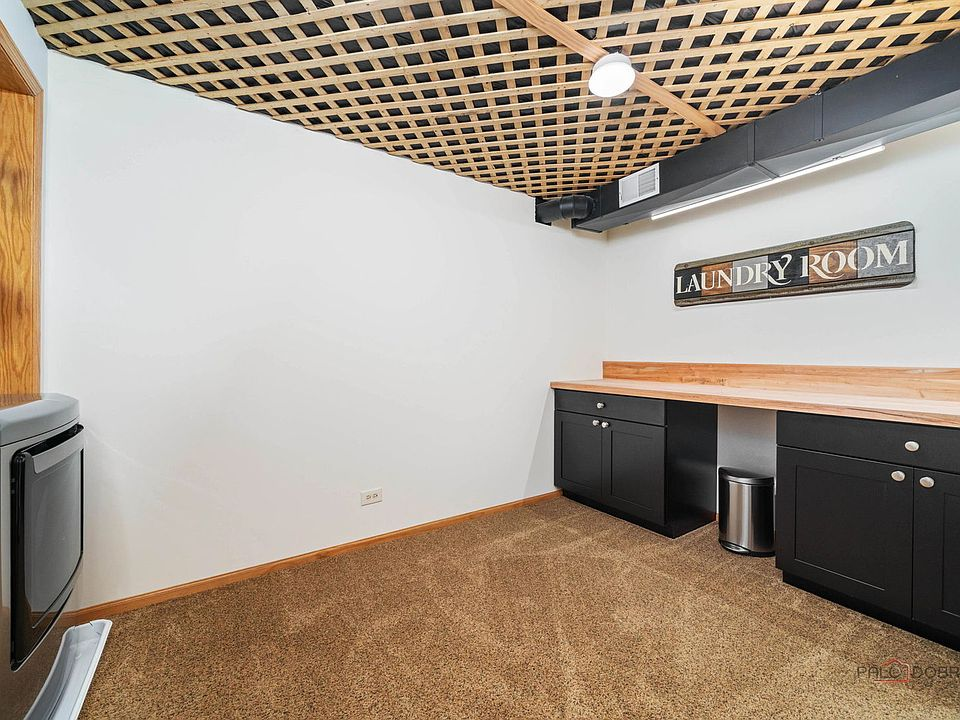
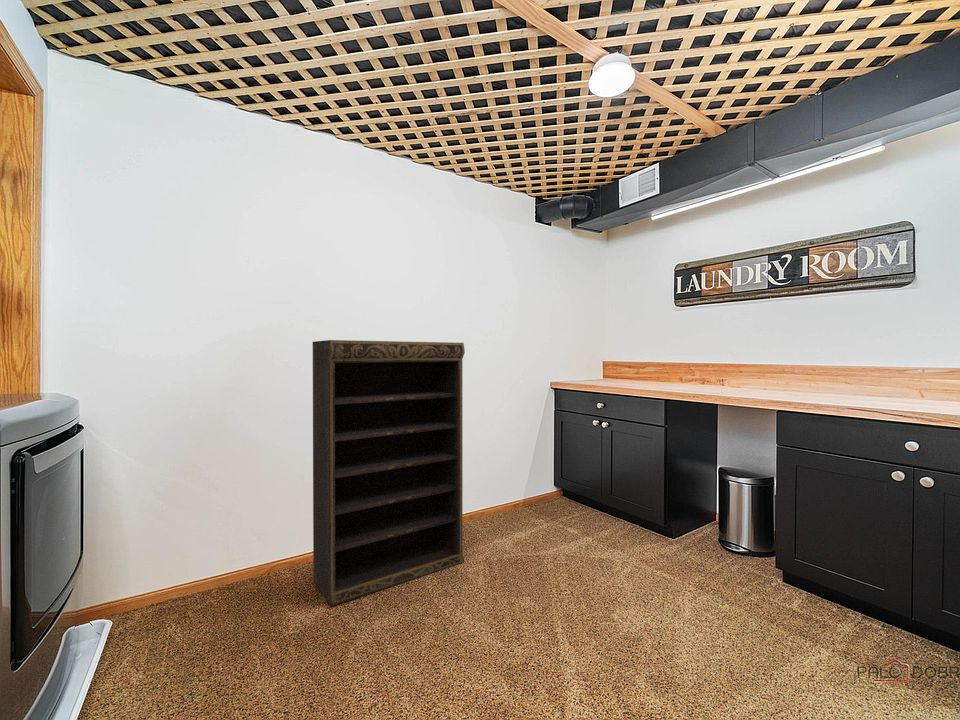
+ bookshelf [312,339,466,607]
